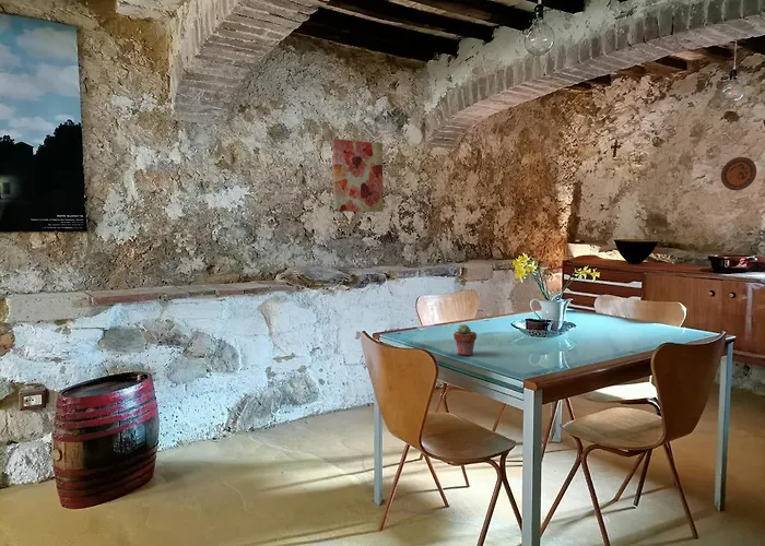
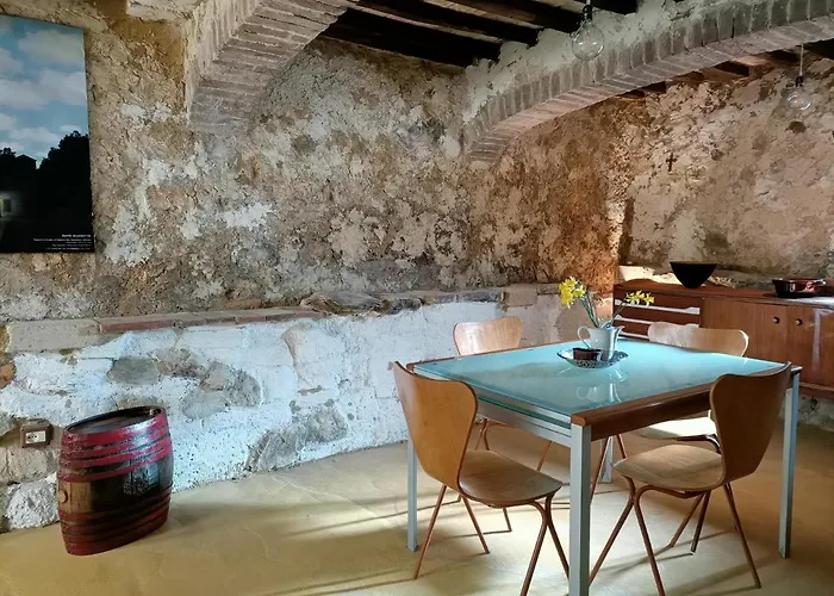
- wall art [331,138,385,213]
- potted succulent [452,323,478,357]
- decorative plate [720,156,757,191]
